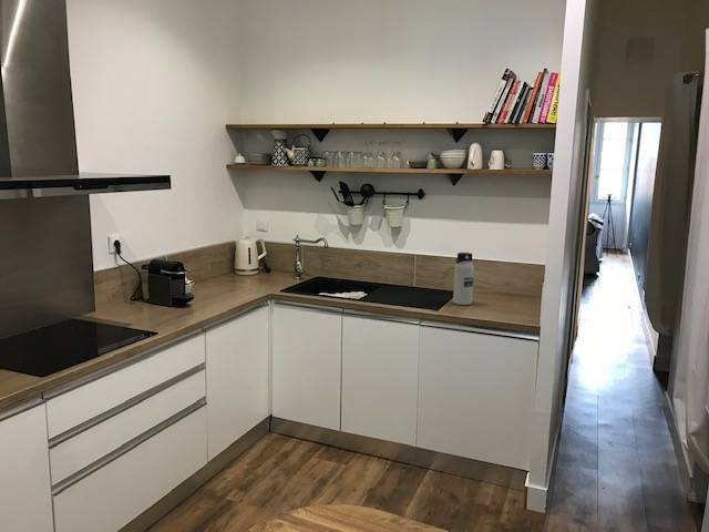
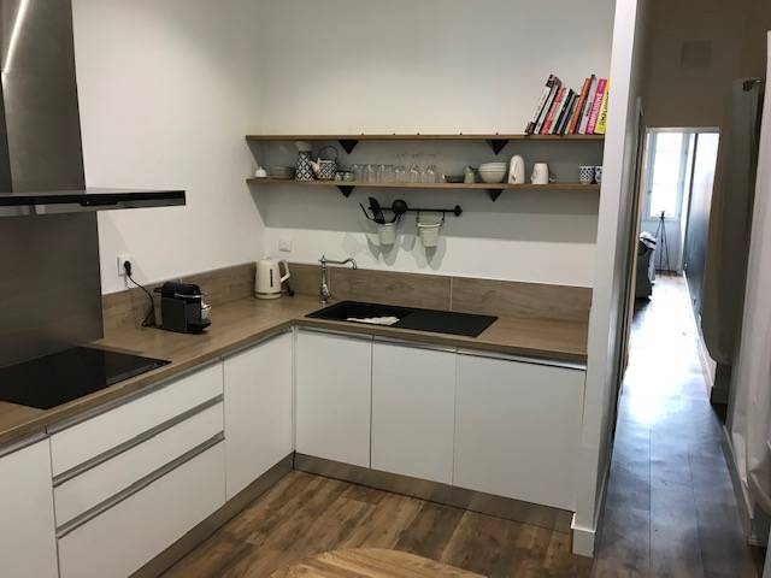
- water bottle [452,252,475,306]
